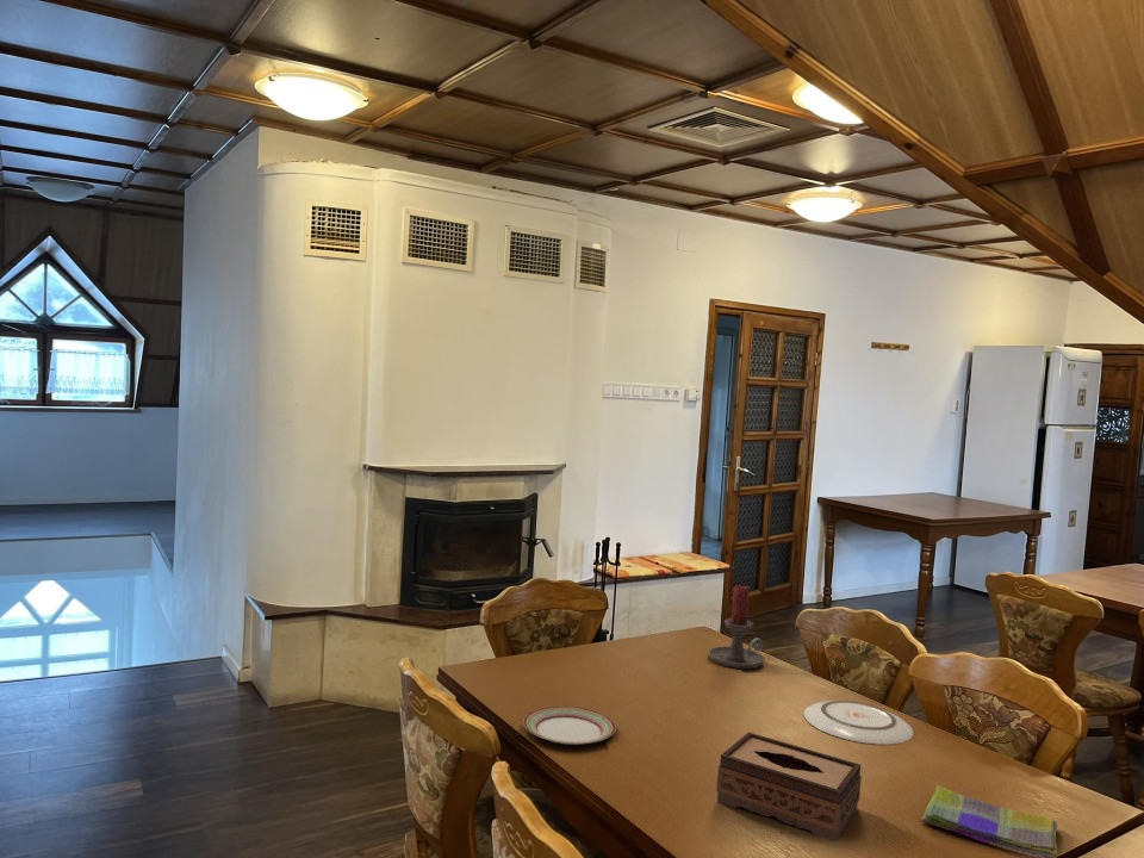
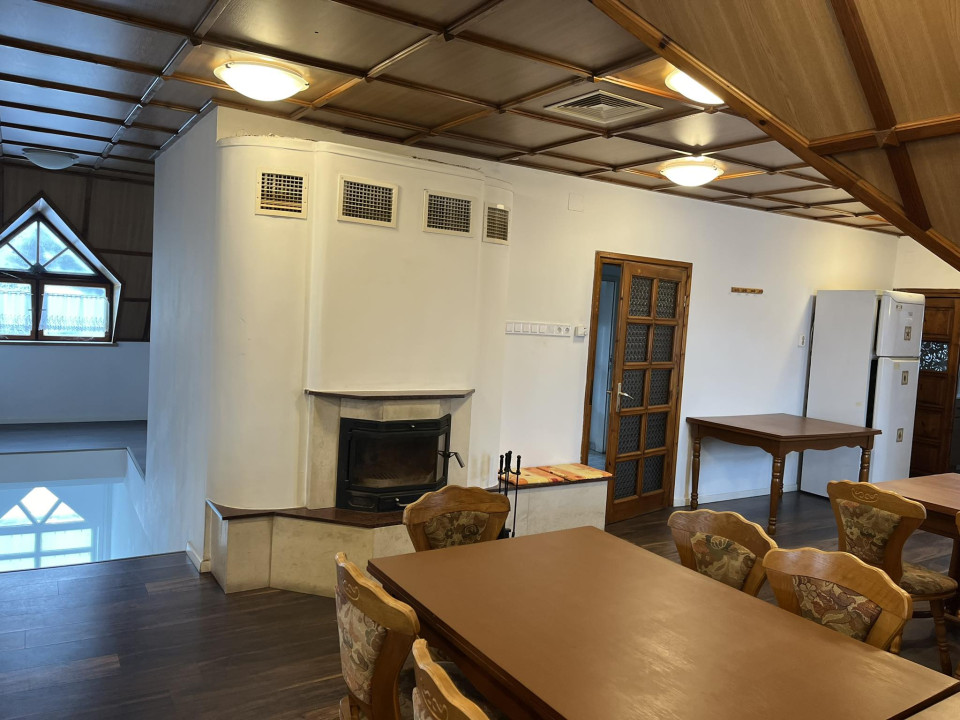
- plate [522,705,617,746]
- dish towel [920,784,1058,858]
- tissue box [715,732,863,843]
- plate [802,700,914,746]
- candle holder [708,585,766,670]
